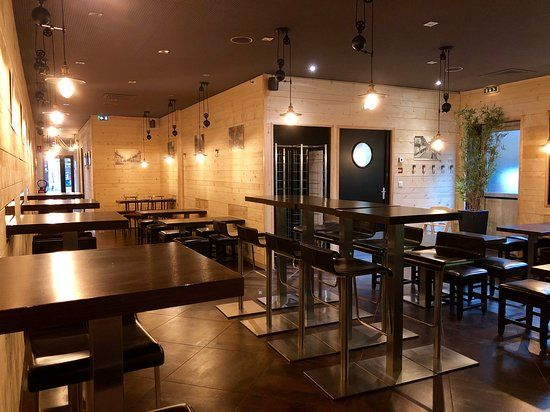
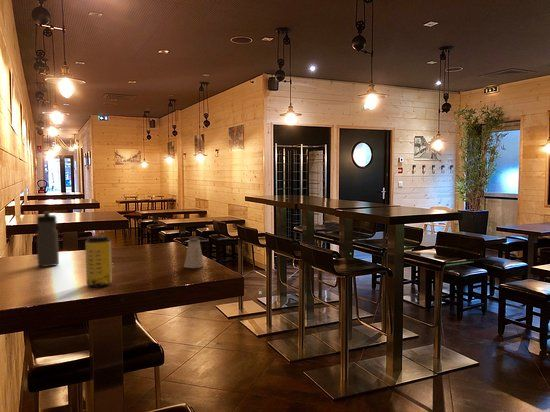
+ water bottle [35,211,60,268]
+ beverage can [84,235,113,289]
+ saltshaker [184,237,205,269]
